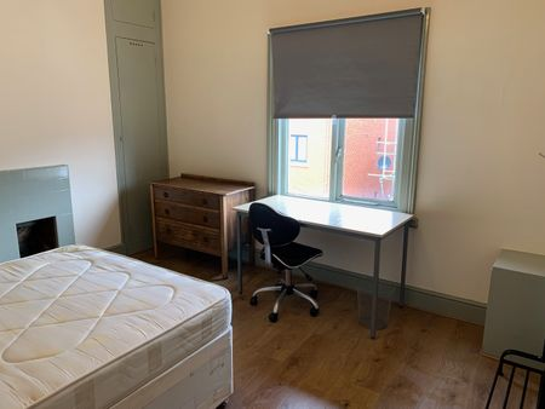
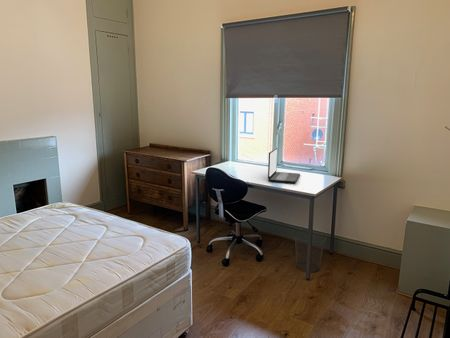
+ laptop [267,147,301,184]
